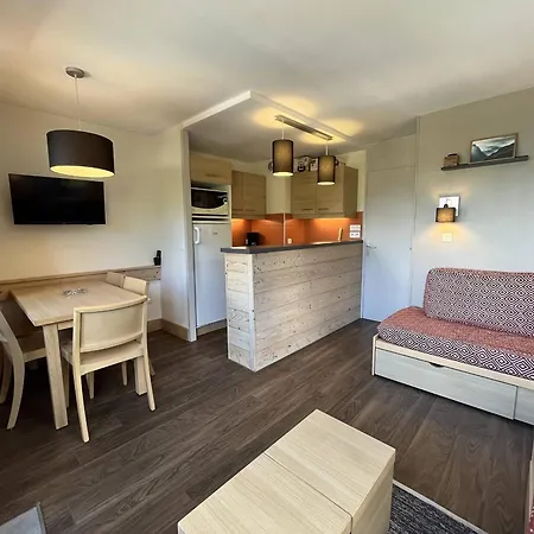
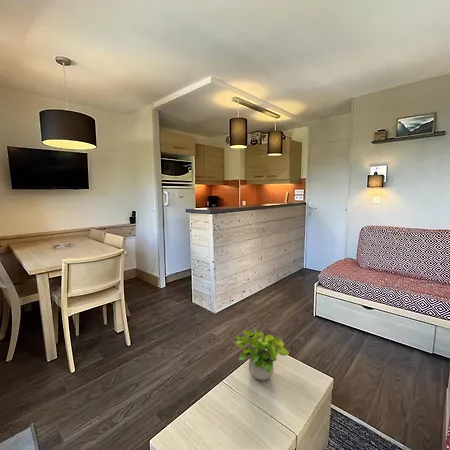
+ potted plant [231,328,290,382]
